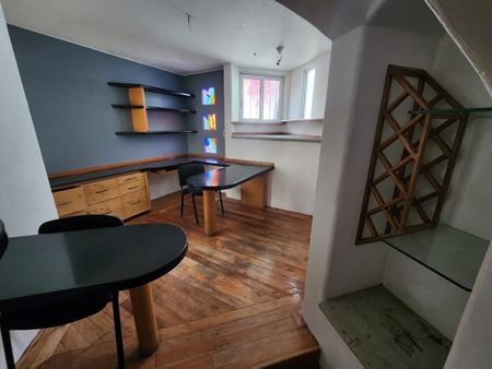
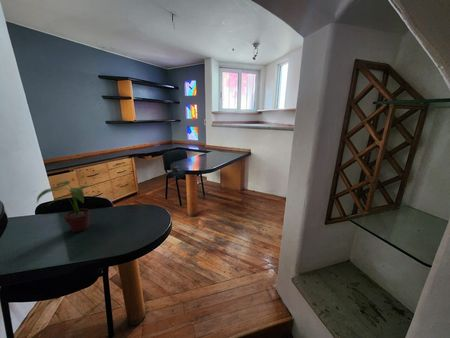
+ potted plant [35,180,96,233]
